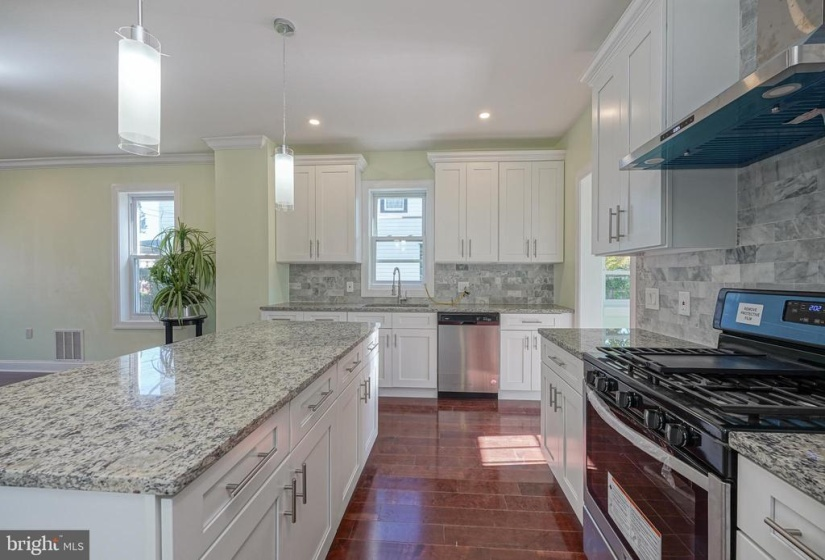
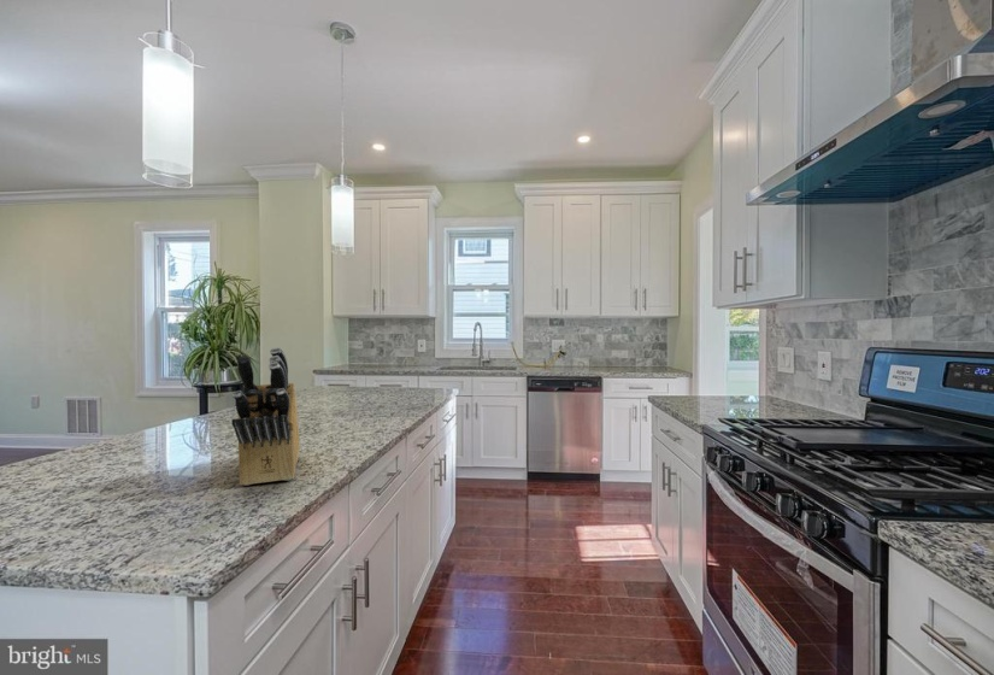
+ knife block [231,346,300,487]
